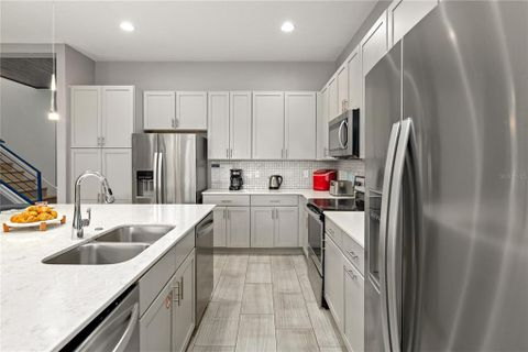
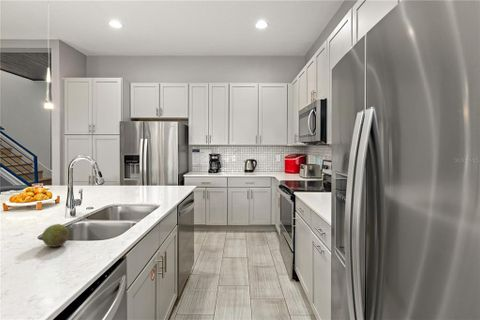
+ fruit [41,223,70,248]
